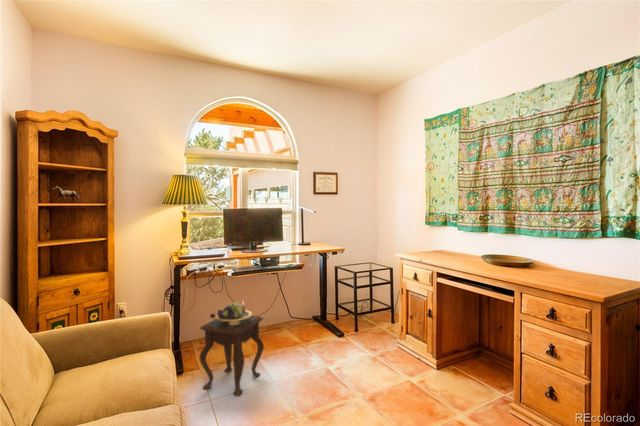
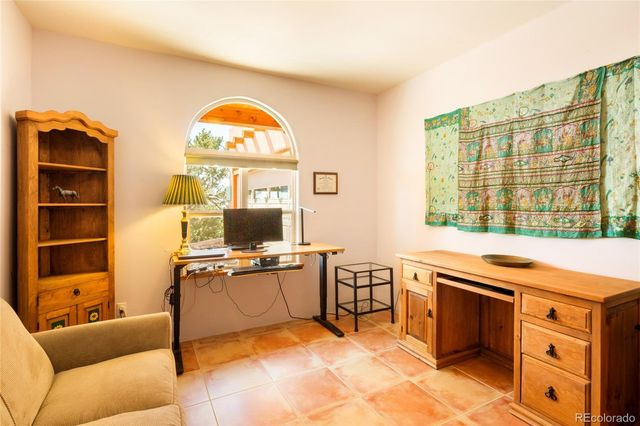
- side table [198,300,265,397]
